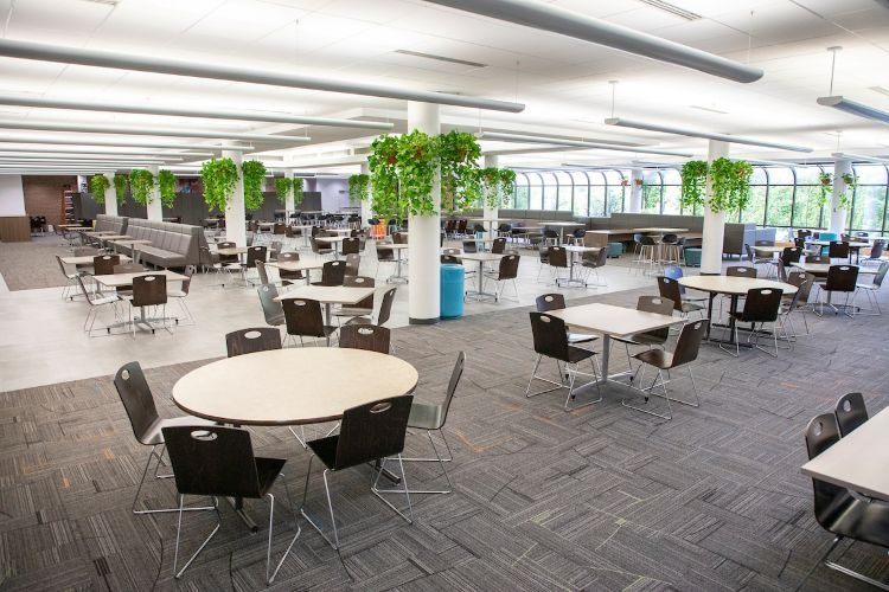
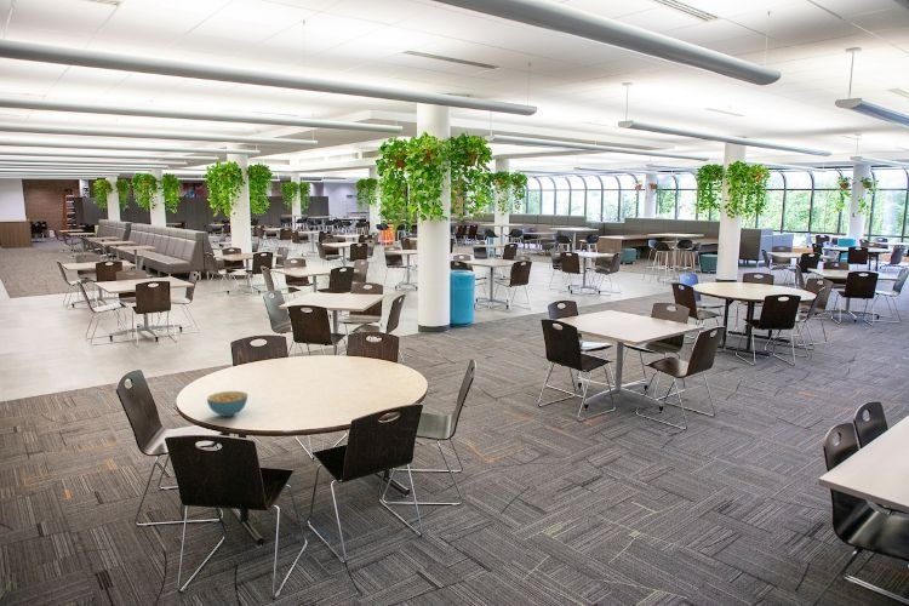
+ cereal bowl [206,390,248,418]
